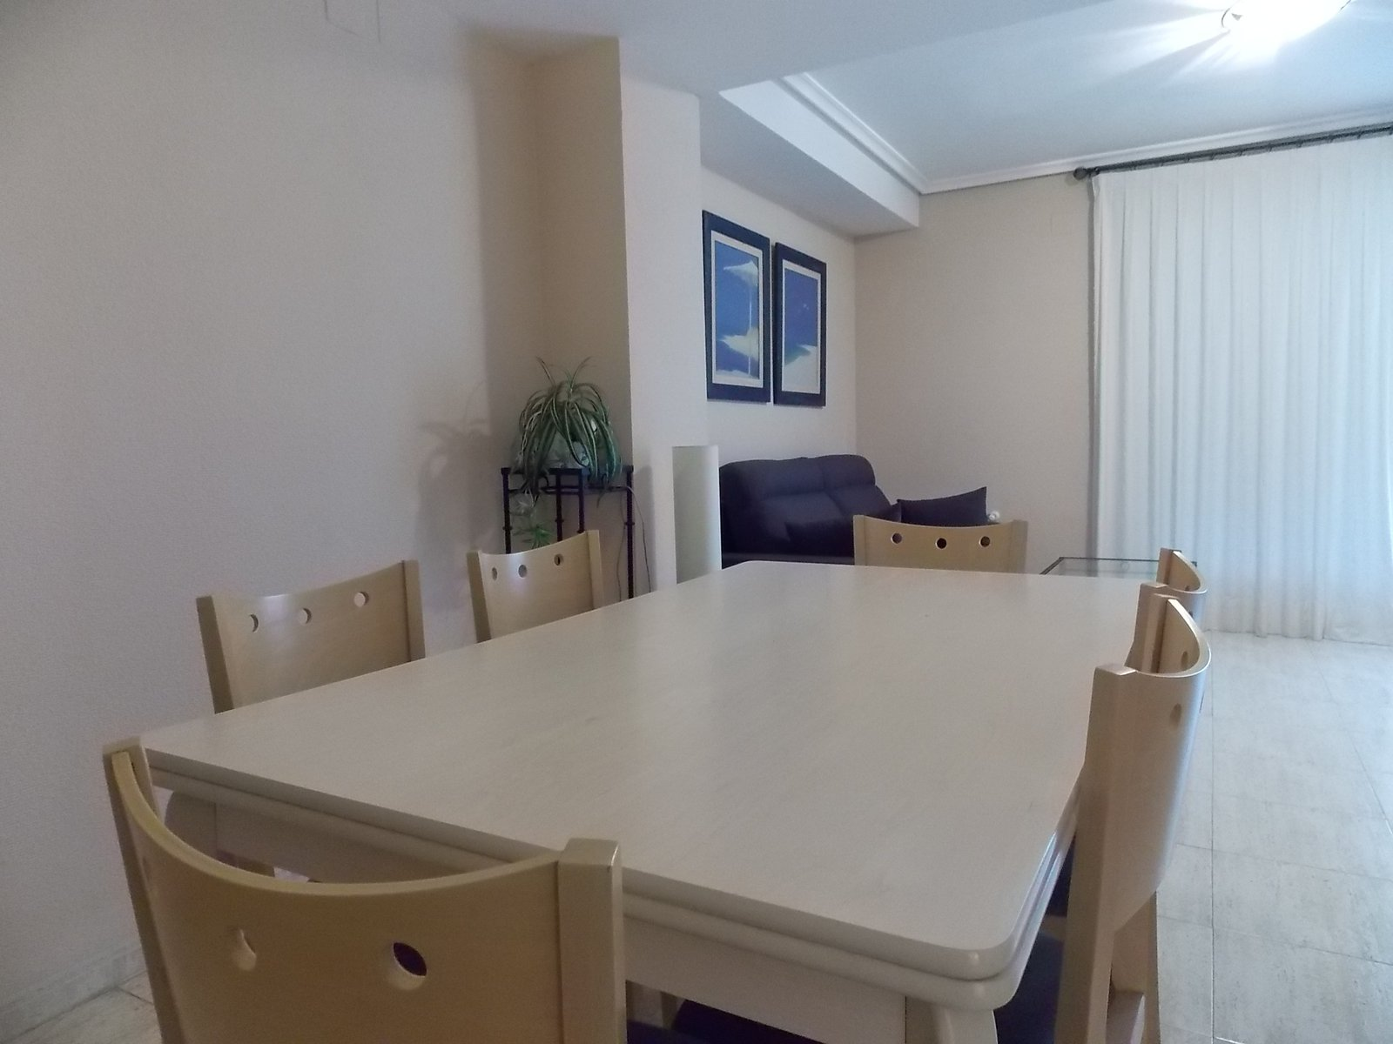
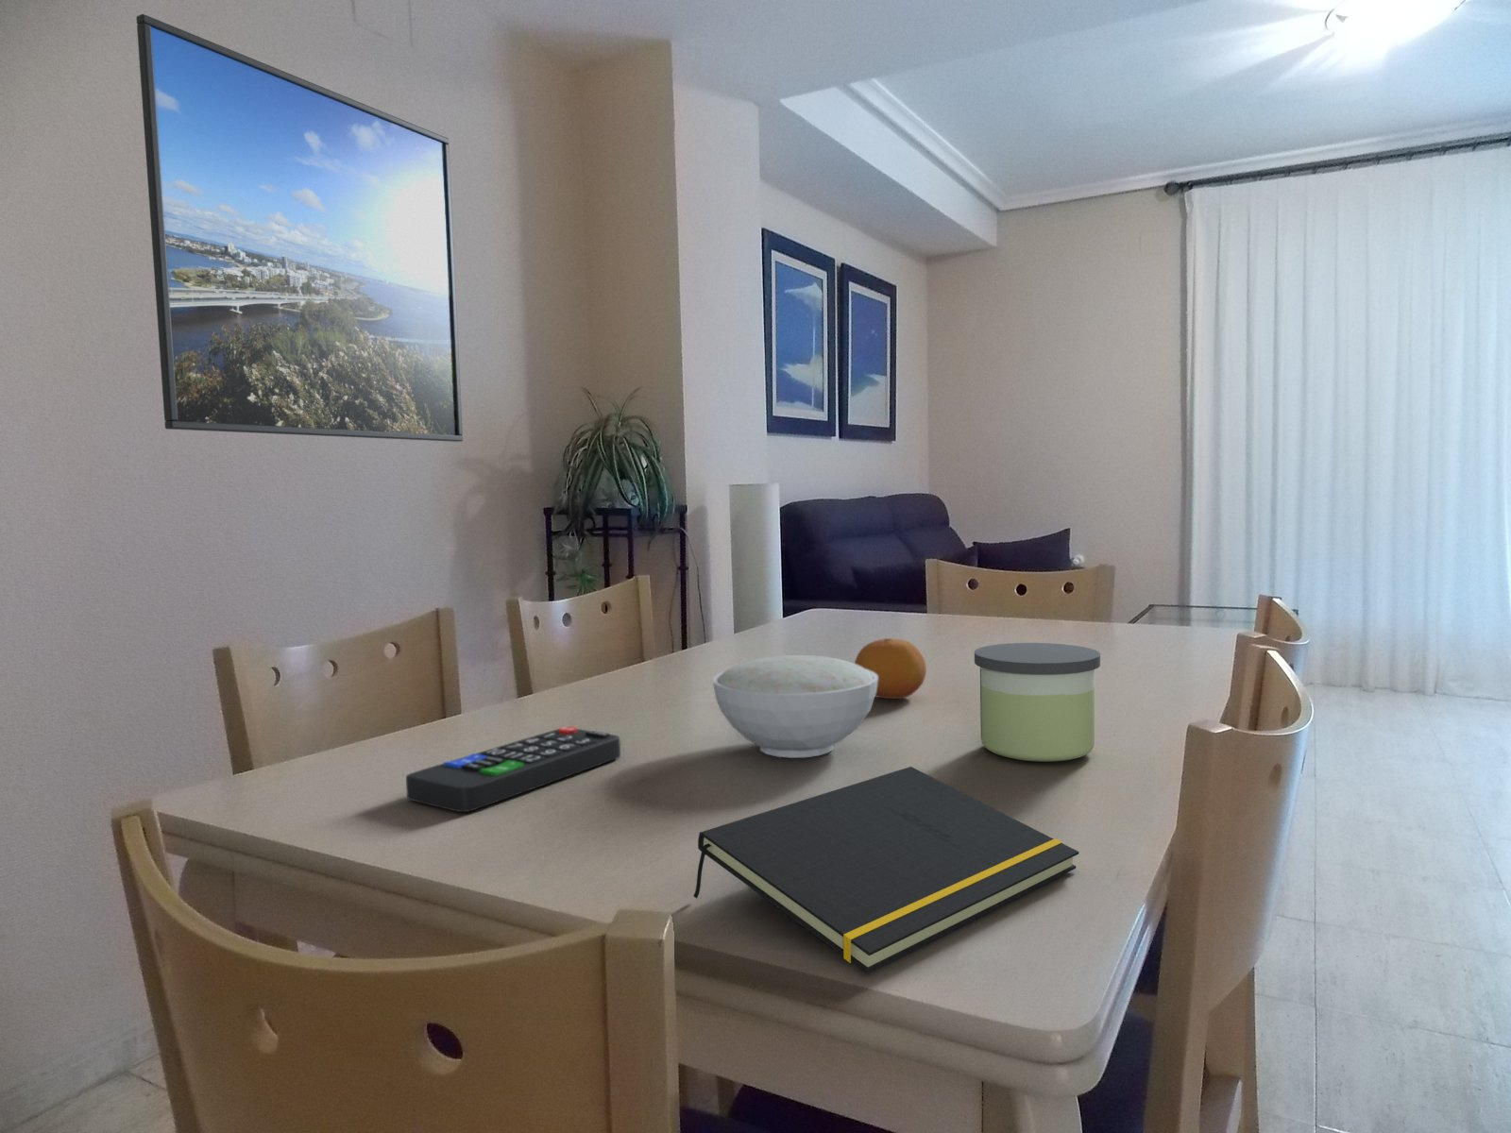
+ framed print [136,13,464,443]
+ fruit [854,638,927,700]
+ bowl [711,655,878,759]
+ notepad [694,765,1079,975]
+ remote control [406,725,621,813]
+ candle [973,641,1102,763]
